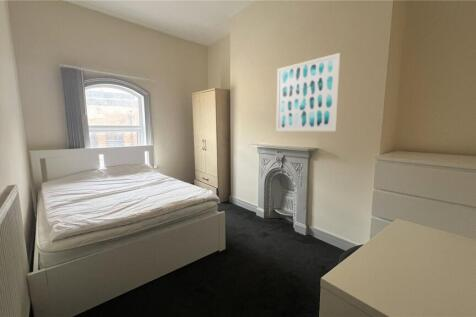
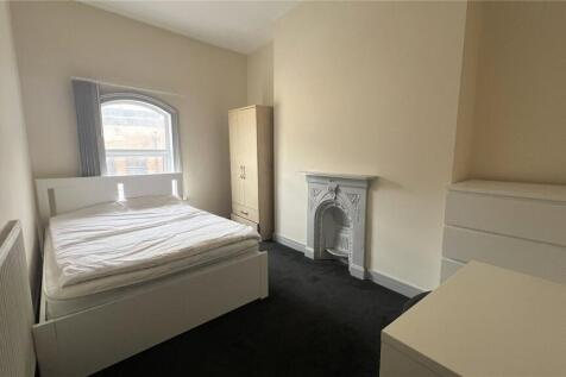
- wall art [275,52,341,132]
